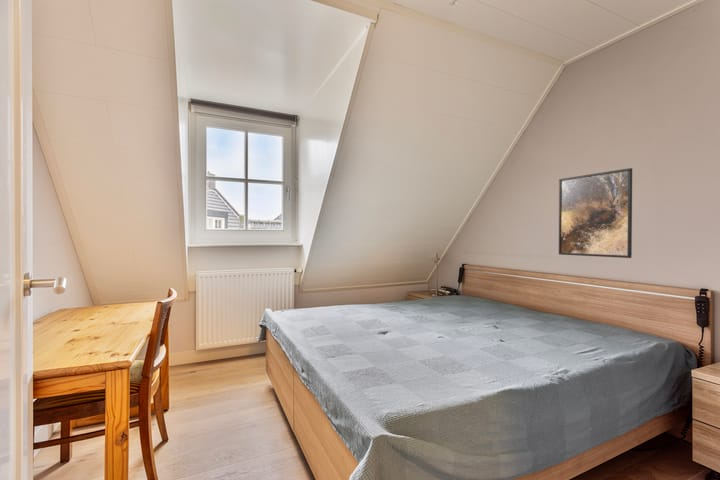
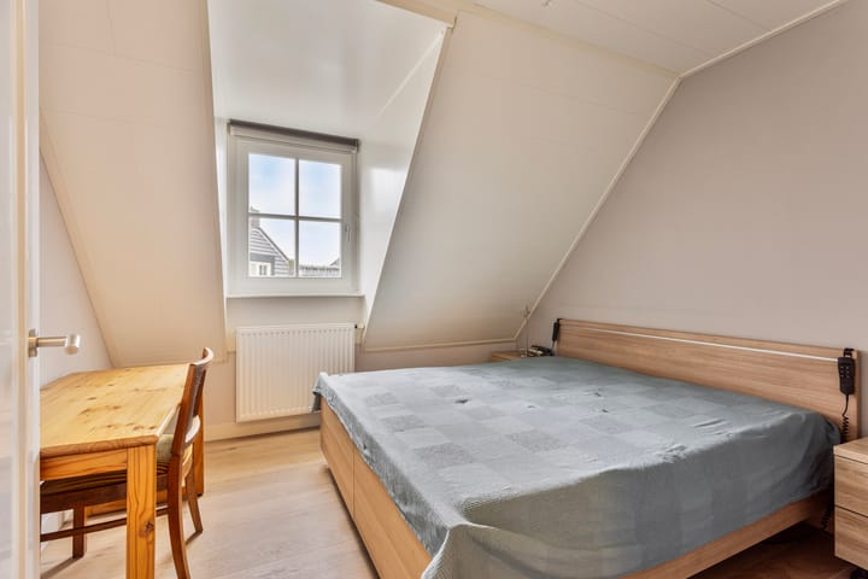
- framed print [558,167,633,259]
